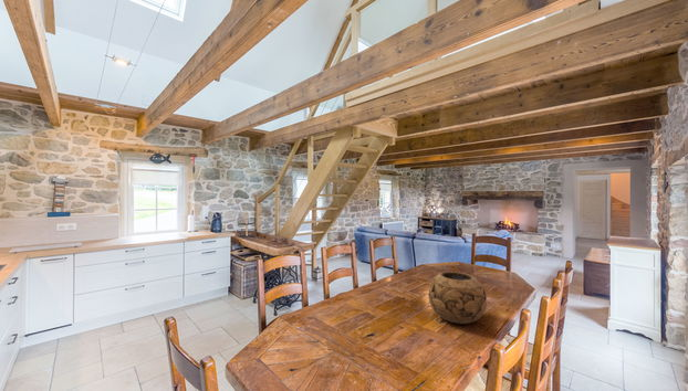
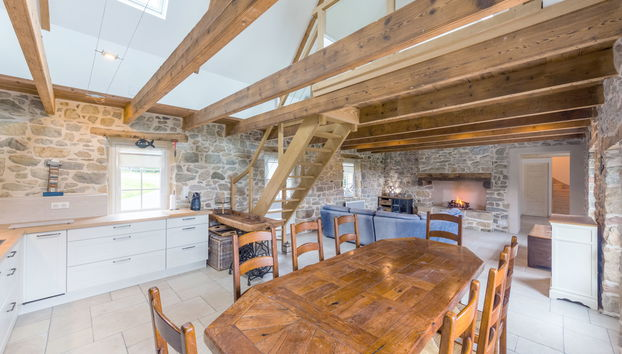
- decorative bowl [427,271,488,325]
